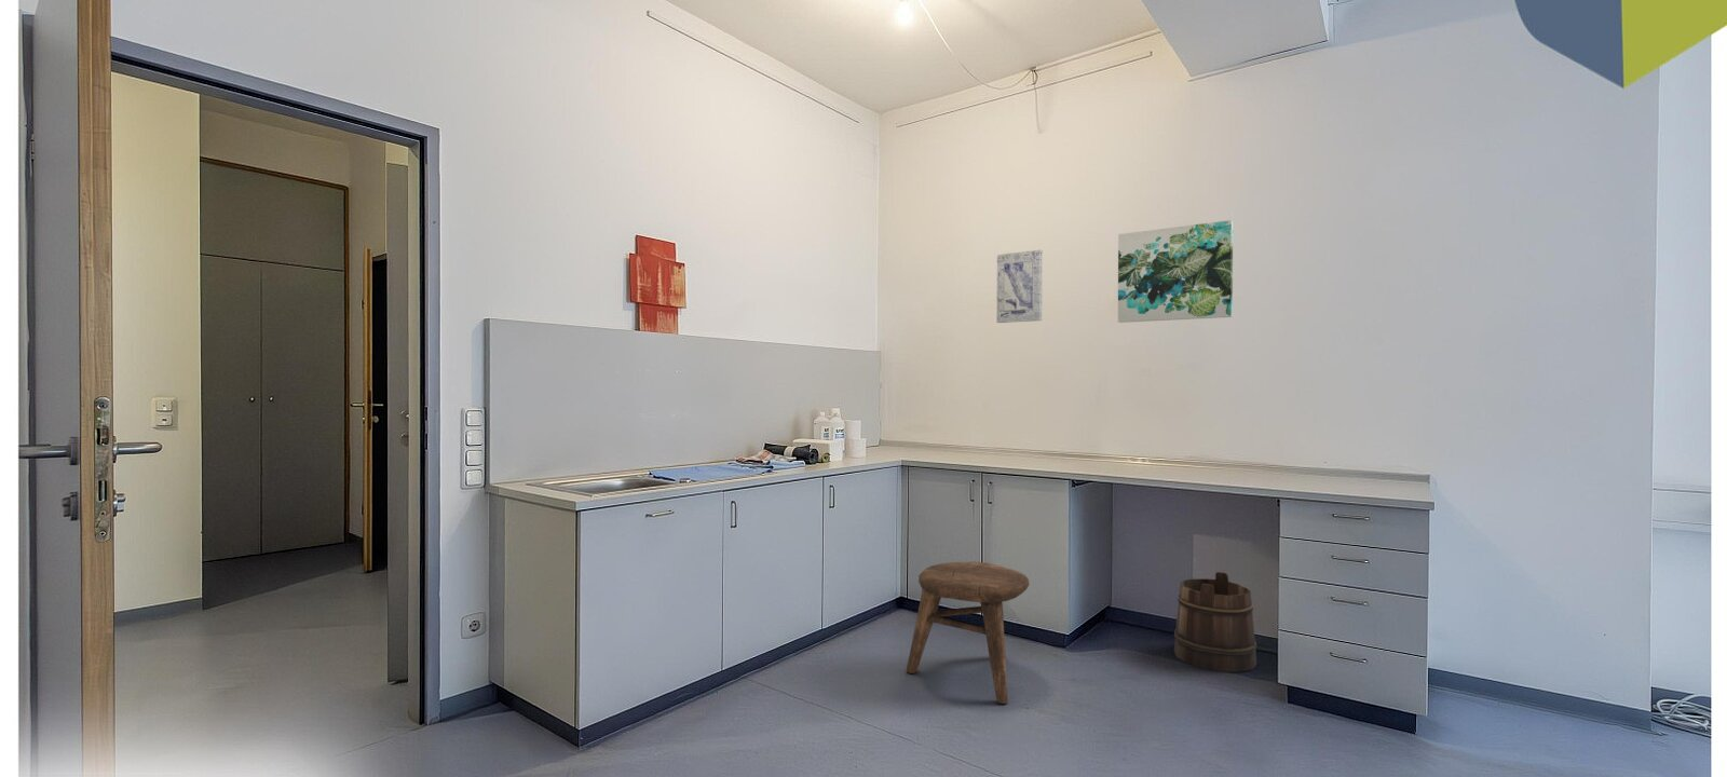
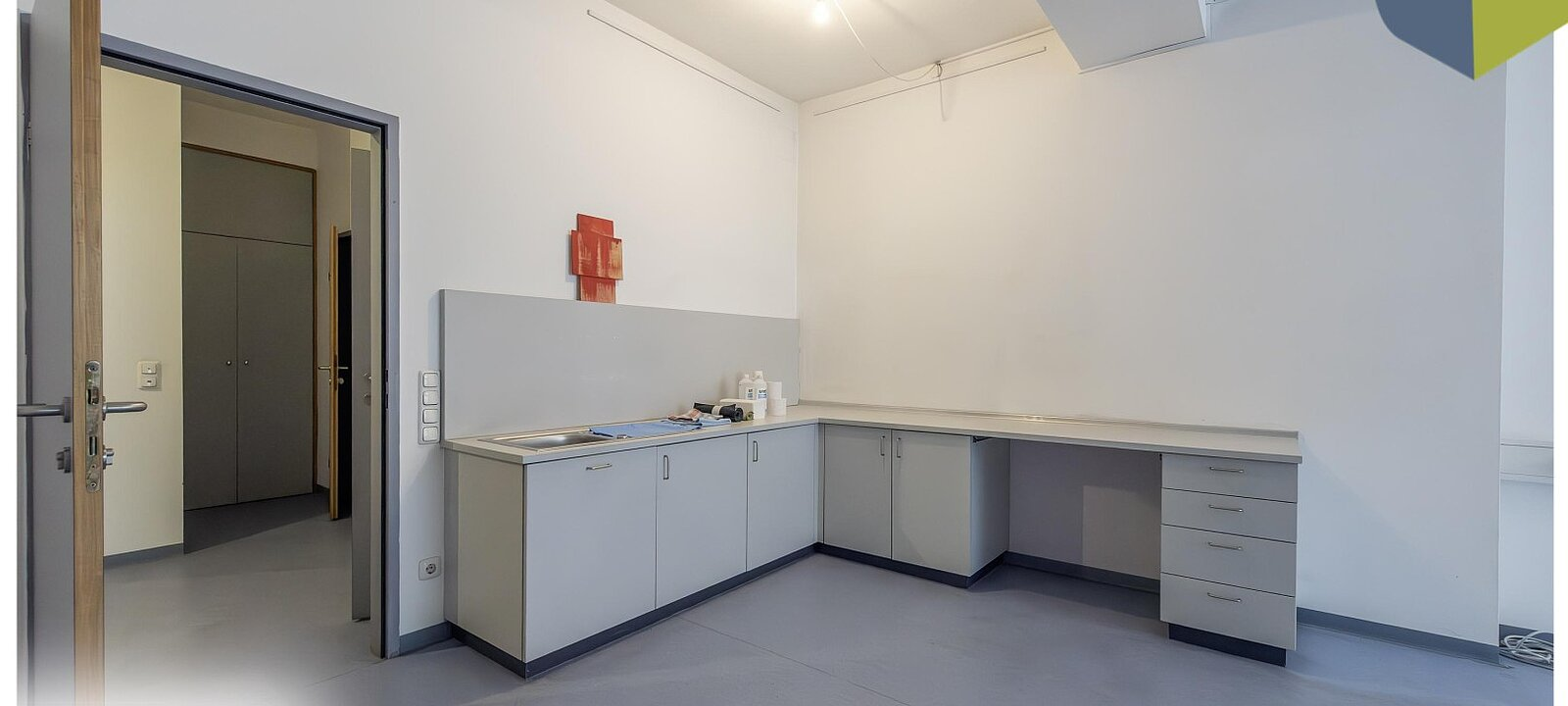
- bucket [1173,571,1258,674]
- wall art [1117,219,1234,324]
- stool [905,561,1030,704]
- wall art [996,249,1044,324]
